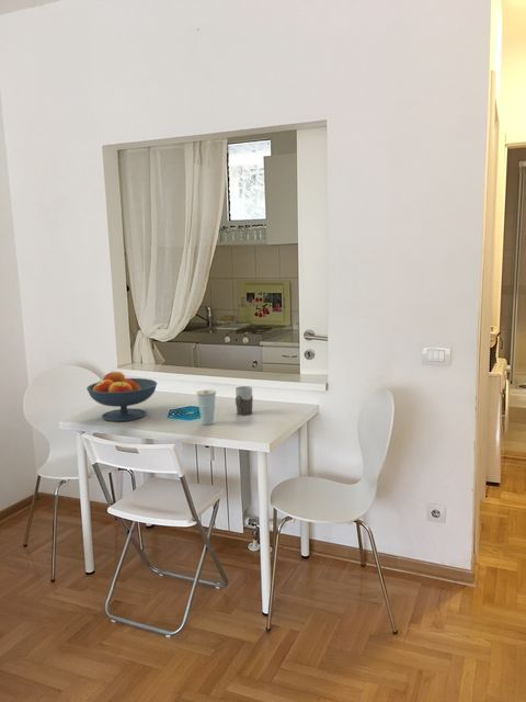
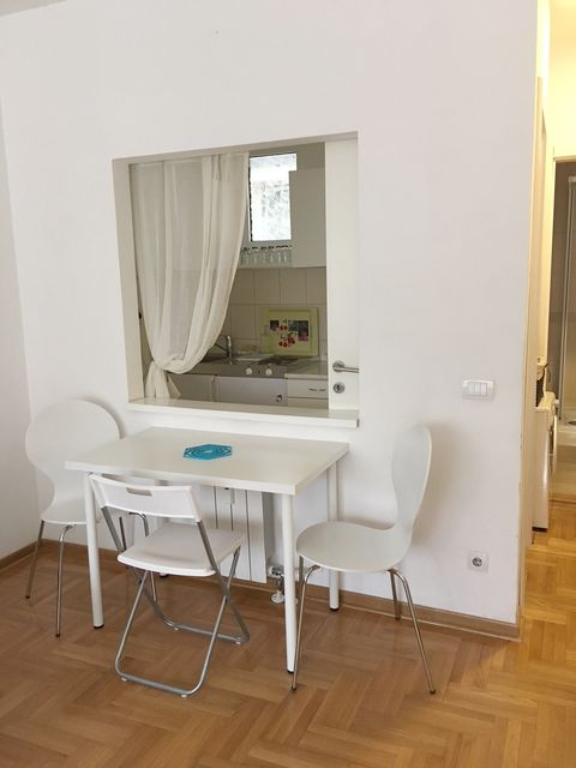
- fruit bowl [85,371,158,422]
- cup [195,388,217,426]
- mug [235,385,254,416]
